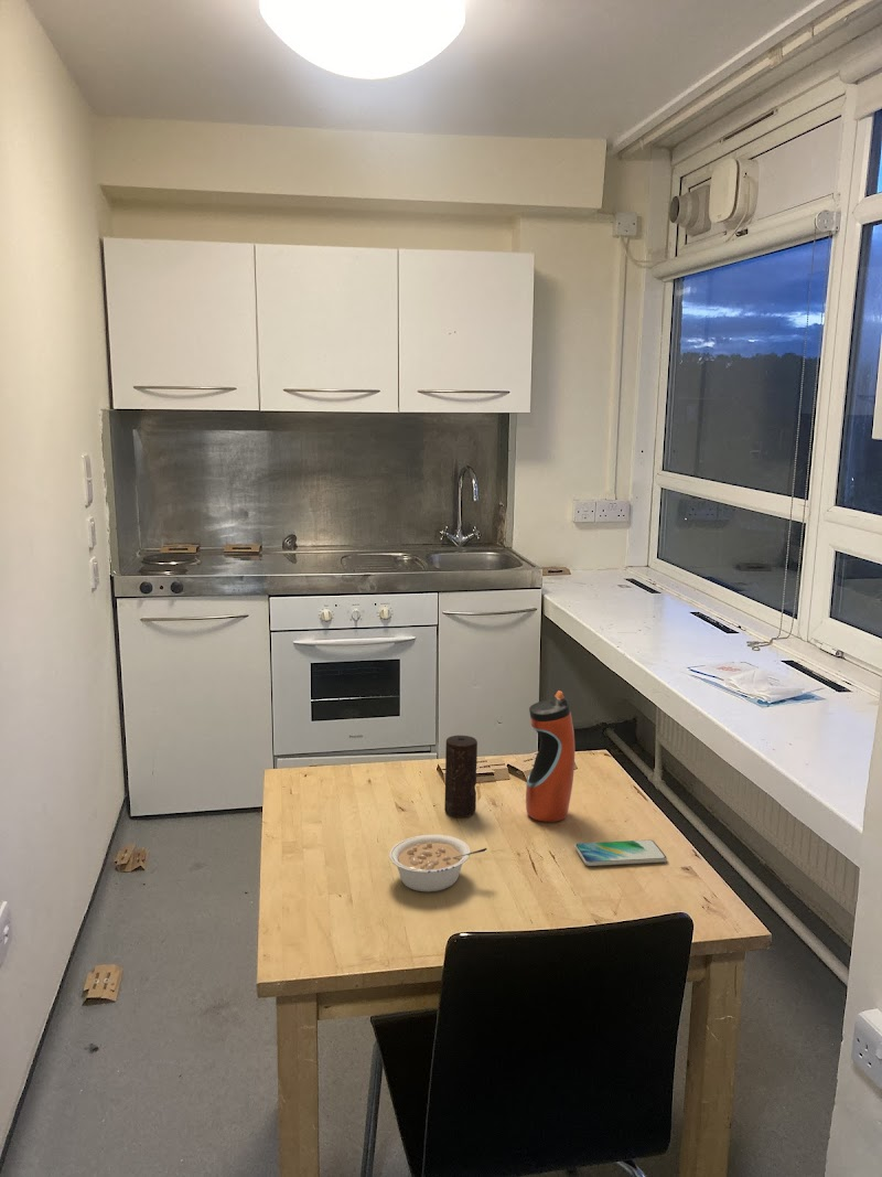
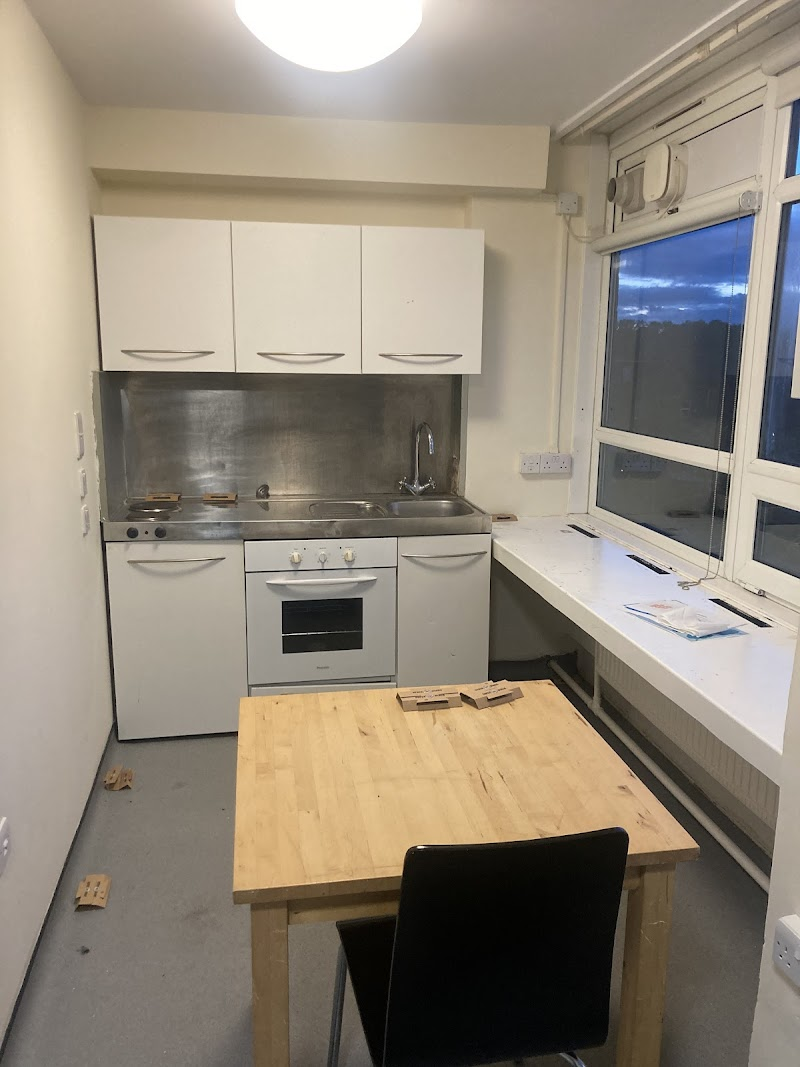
- smartphone [574,838,668,867]
- candle [443,735,478,817]
- water bottle [525,689,576,823]
- legume [388,834,488,894]
